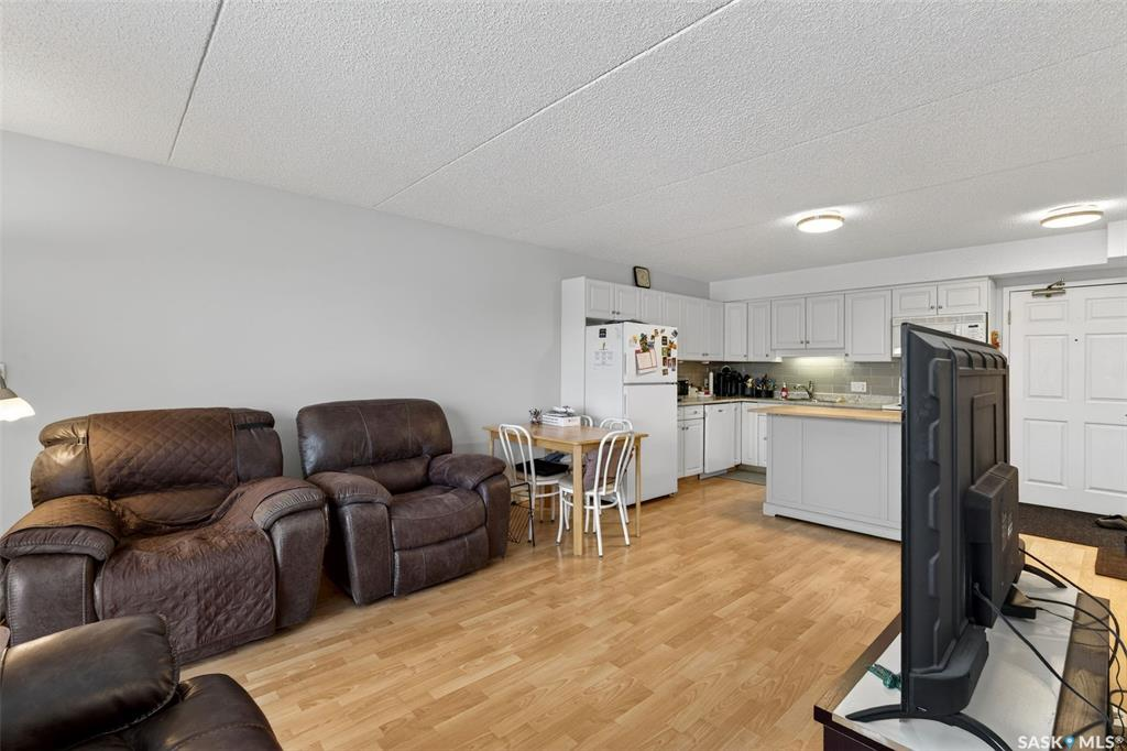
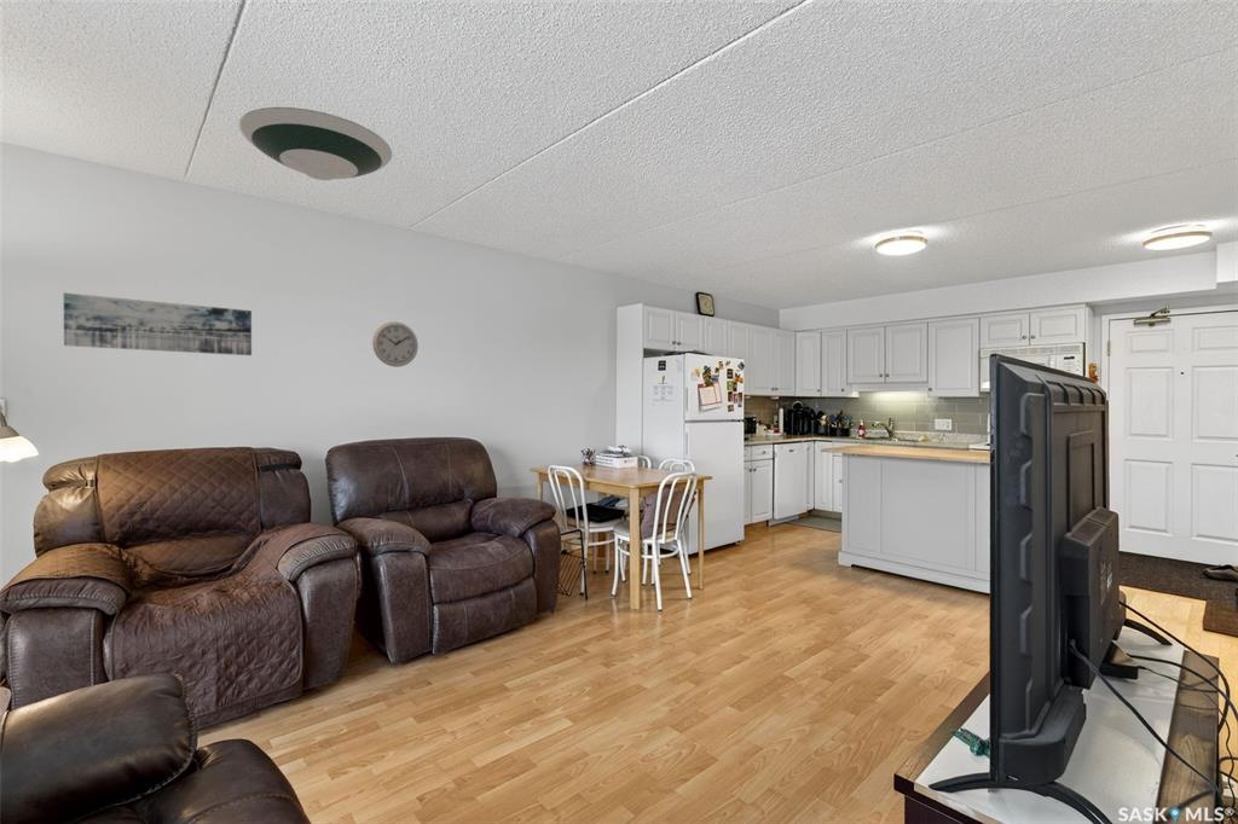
+ wall art [63,291,253,356]
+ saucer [237,106,393,181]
+ wall clock [371,320,420,369]
